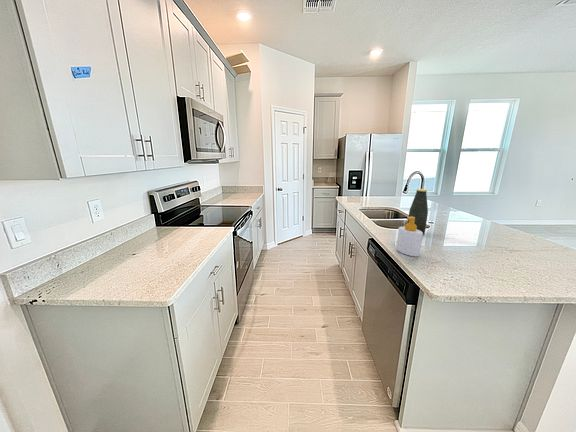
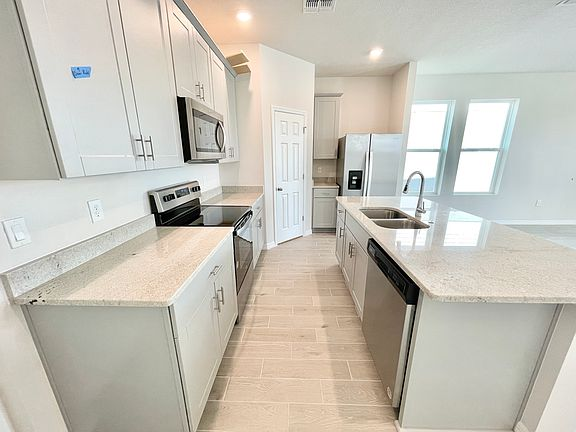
- soap bottle [395,216,424,258]
- bottle [407,188,429,235]
